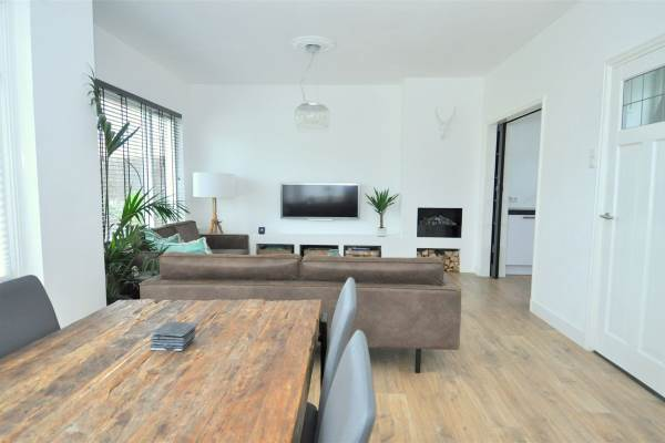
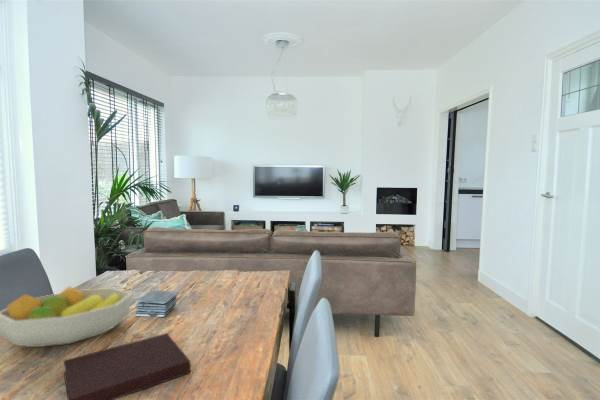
+ notebook [63,332,192,400]
+ fruit bowl [0,285,133,348]
